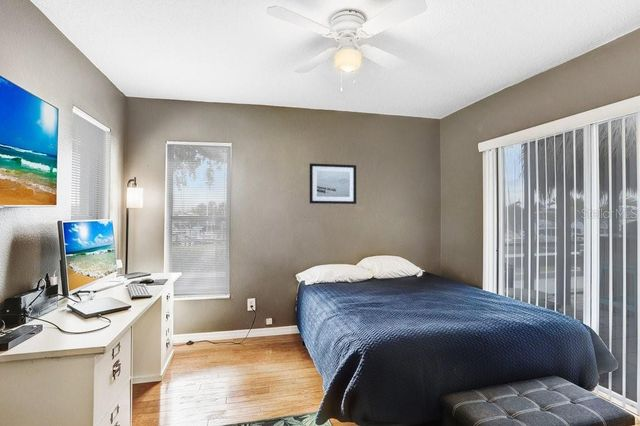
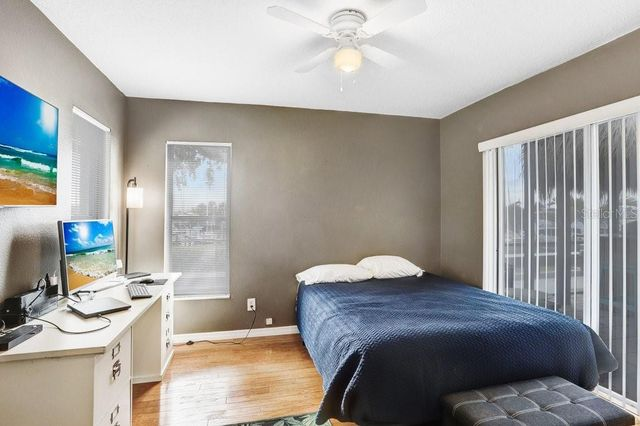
- wall art [309,162,357,205]
